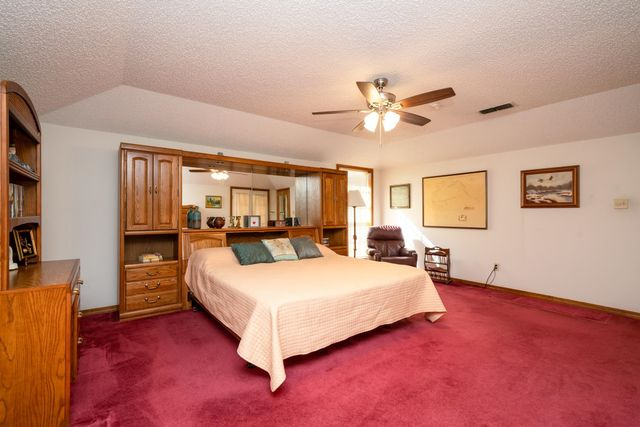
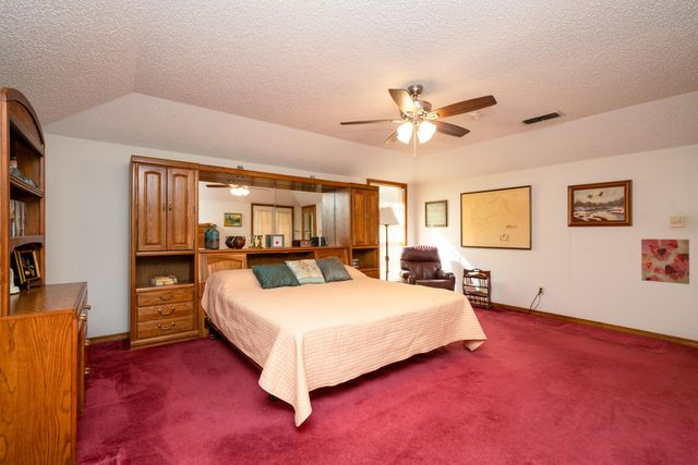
+ wall art [640,238,690,285]
